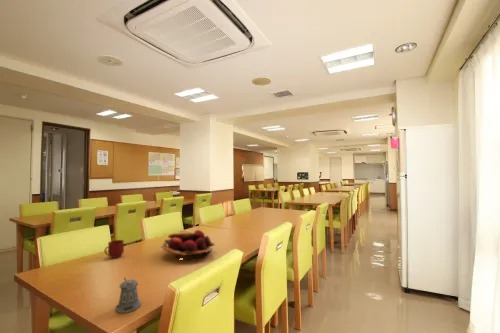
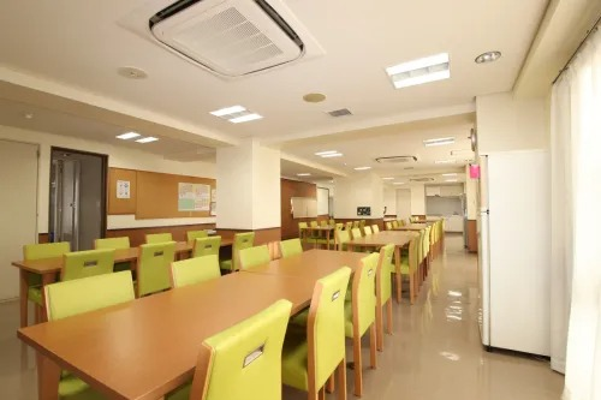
- pepper shaker [115,277,142,314]
- fruit basket [160,229,216,261]
- mug [104,239,125,259]
